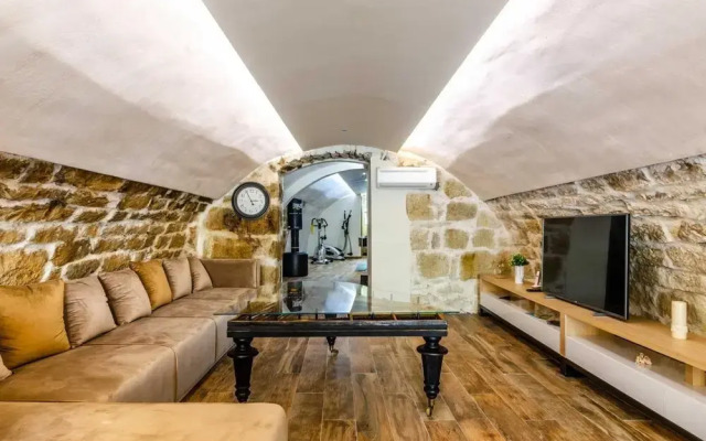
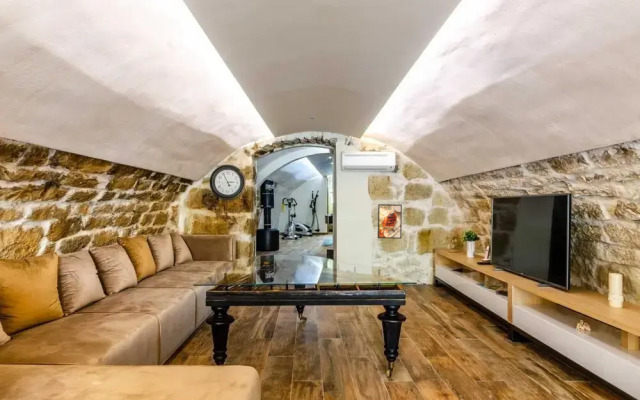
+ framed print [377,203,403,240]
